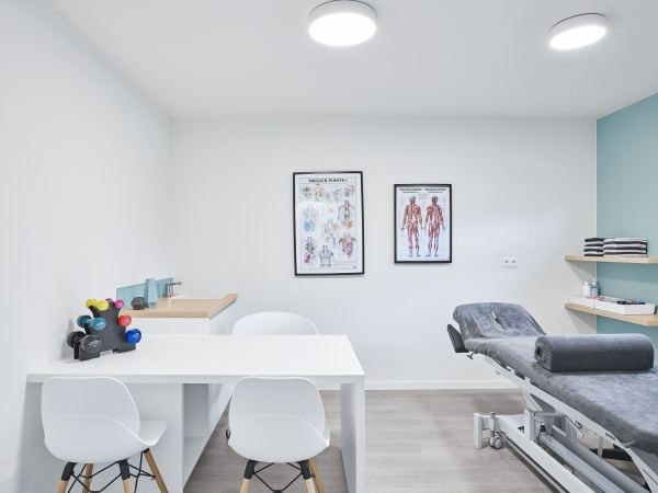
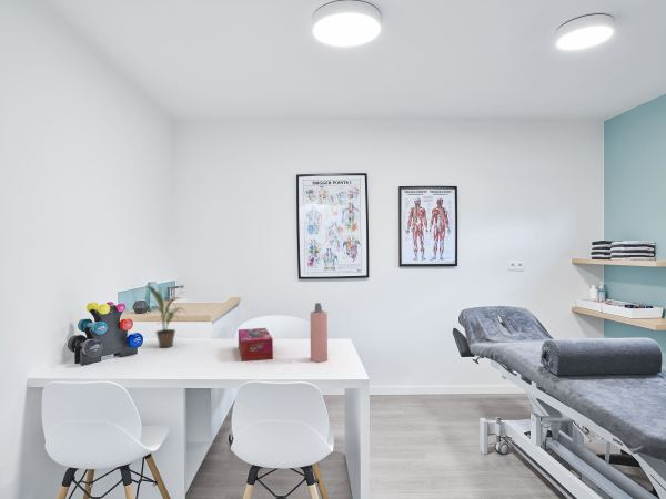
+ spray bottle [309,302,329,363]
+ potted plant [139,284,188,348]
+ tissue box [238,327,274,363]
